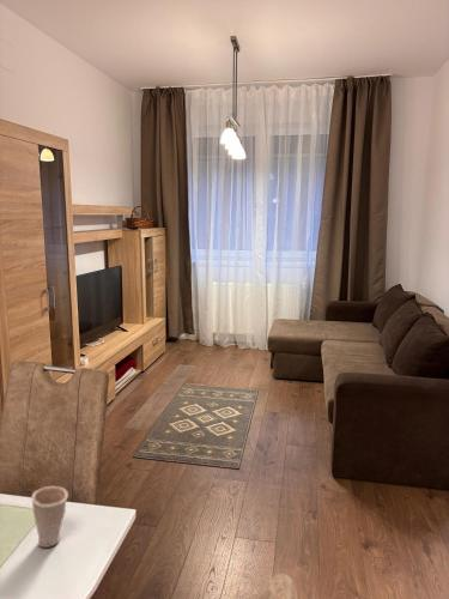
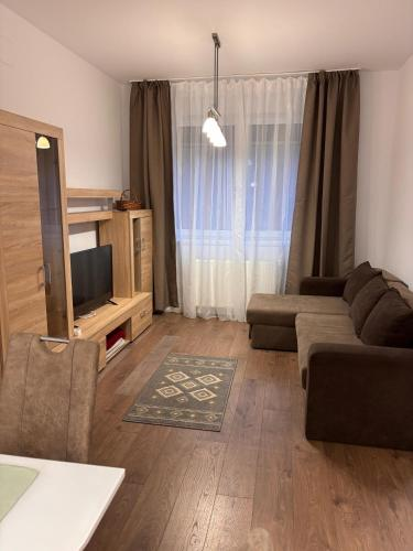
- cup [31,485,69,549]
